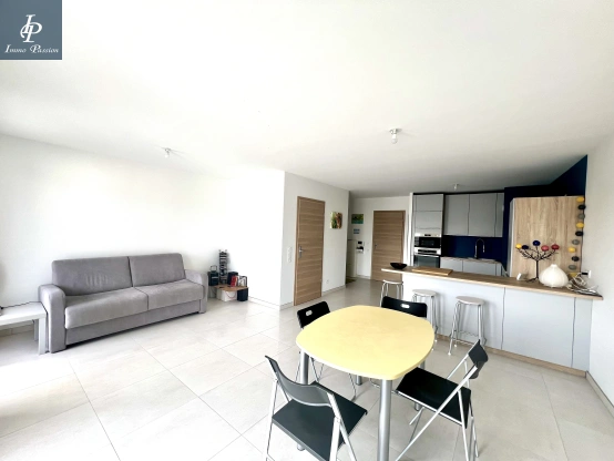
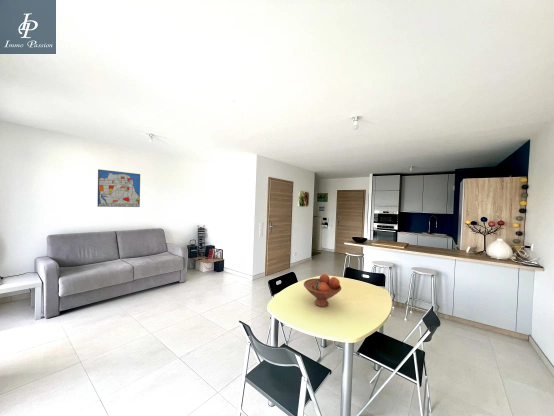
+ wall art [96,168,141,208]
+ fruit bowl [303,273,342,308]
